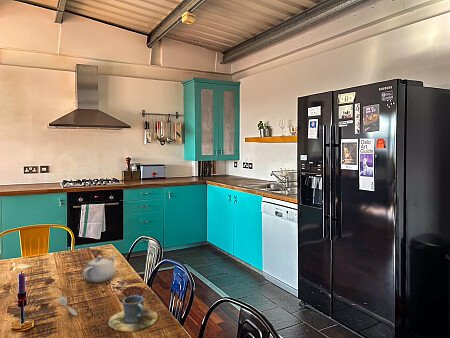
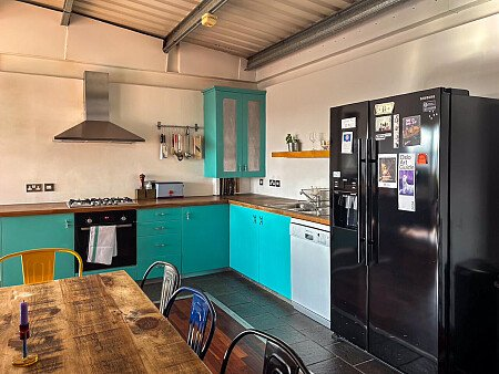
- teapot [82,254,117,284]
- cup [107,294,159,332]
- spoon [57,295,79,317]
